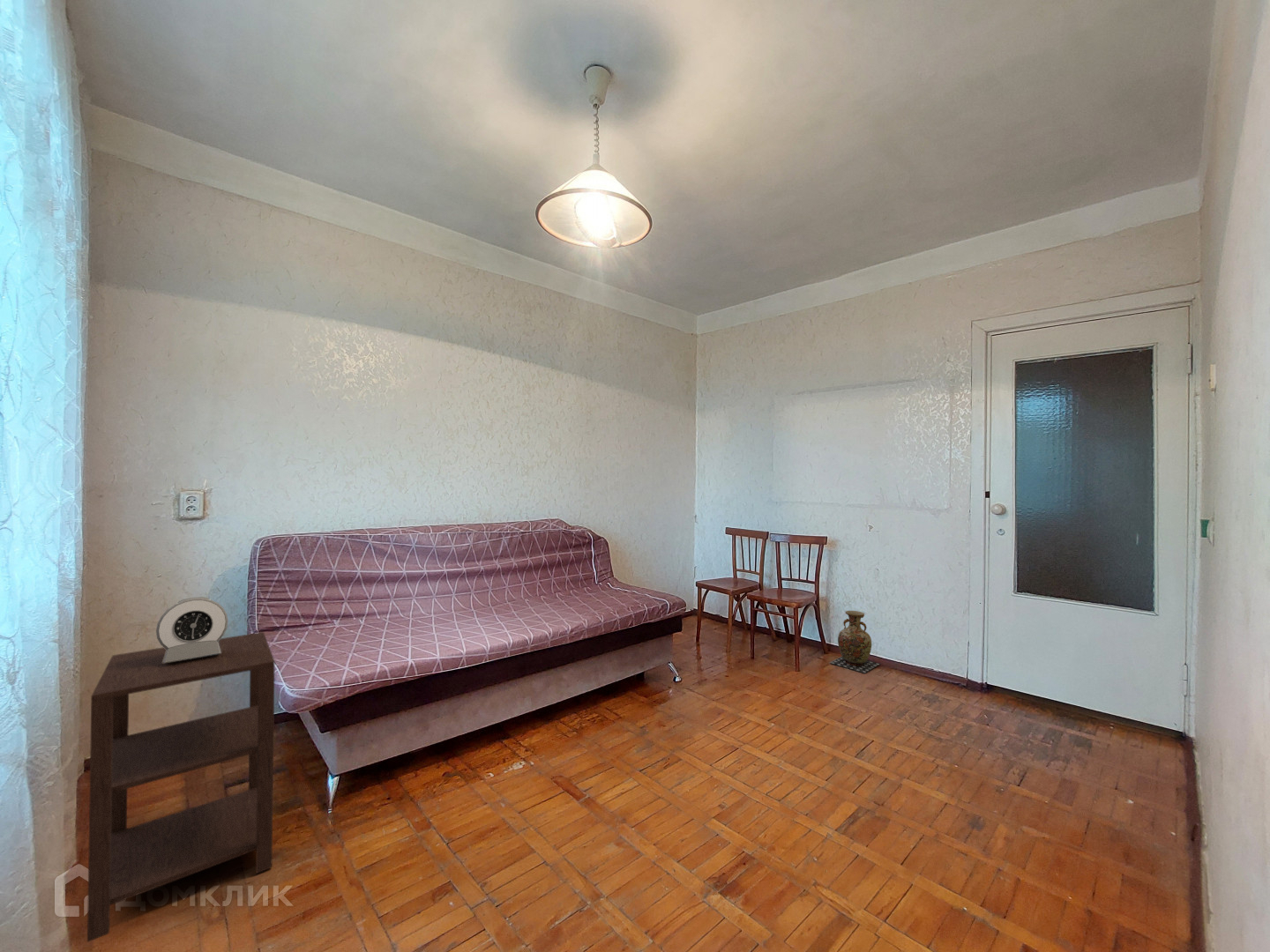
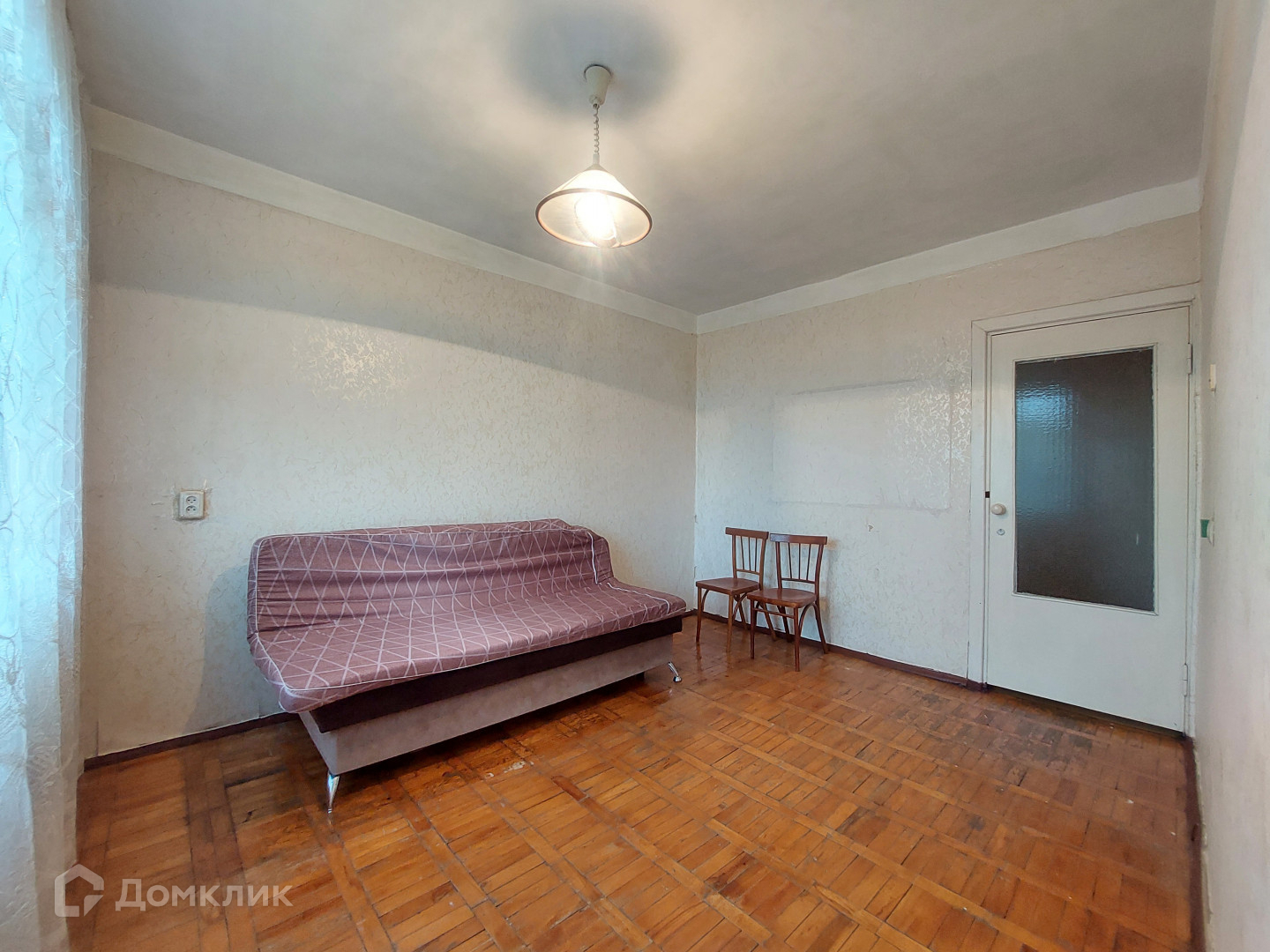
- vase [829,610,881,673]
- side table [86,631,276,943]
- alarm clock [155,596,228,663]
